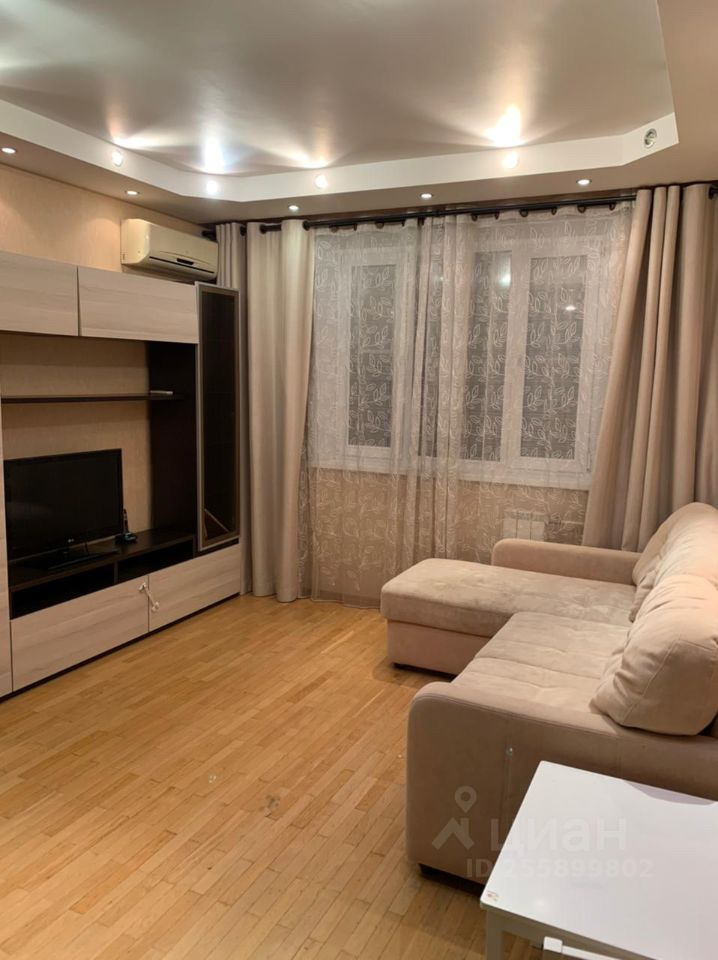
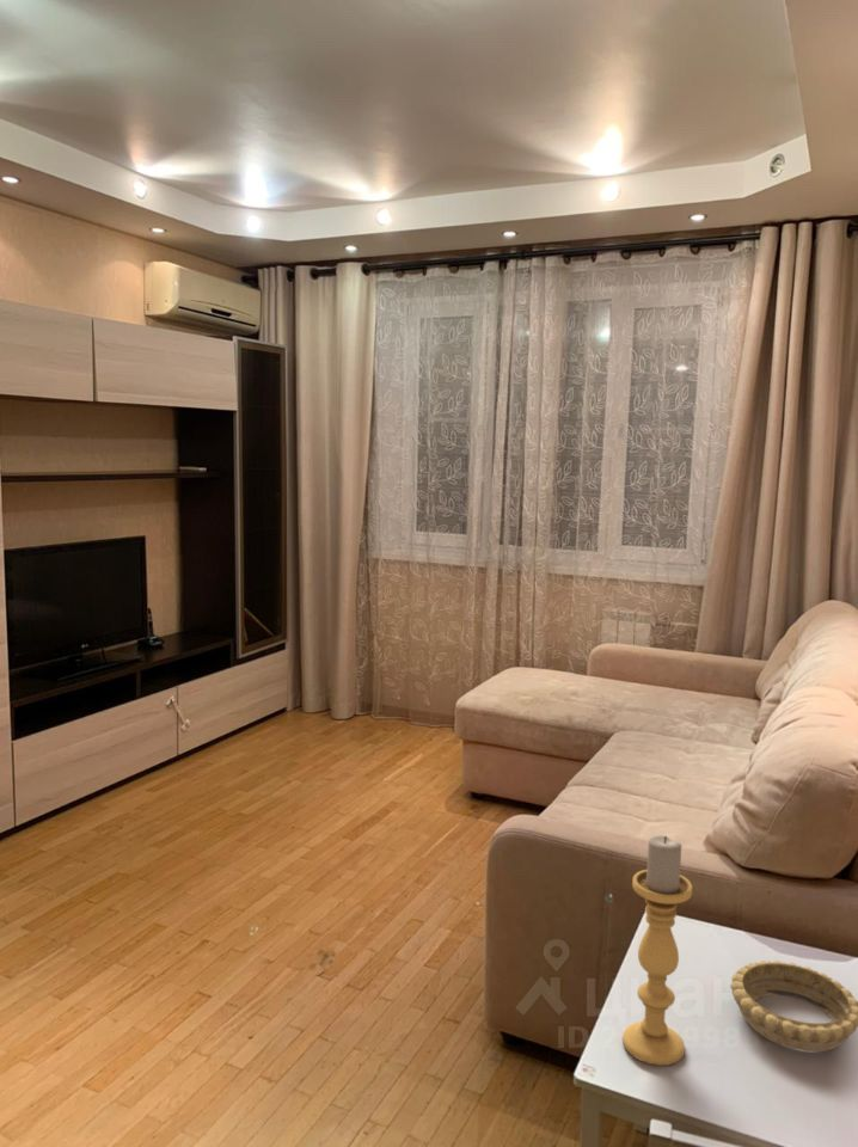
+ decorative bowl [729,959,858,1053]
+ candle holder [621,834,693,1067]
